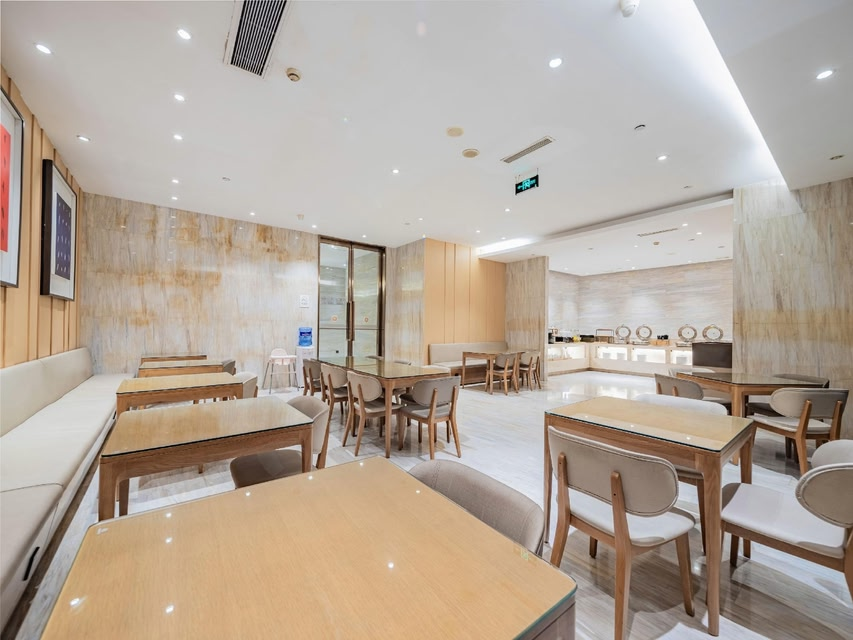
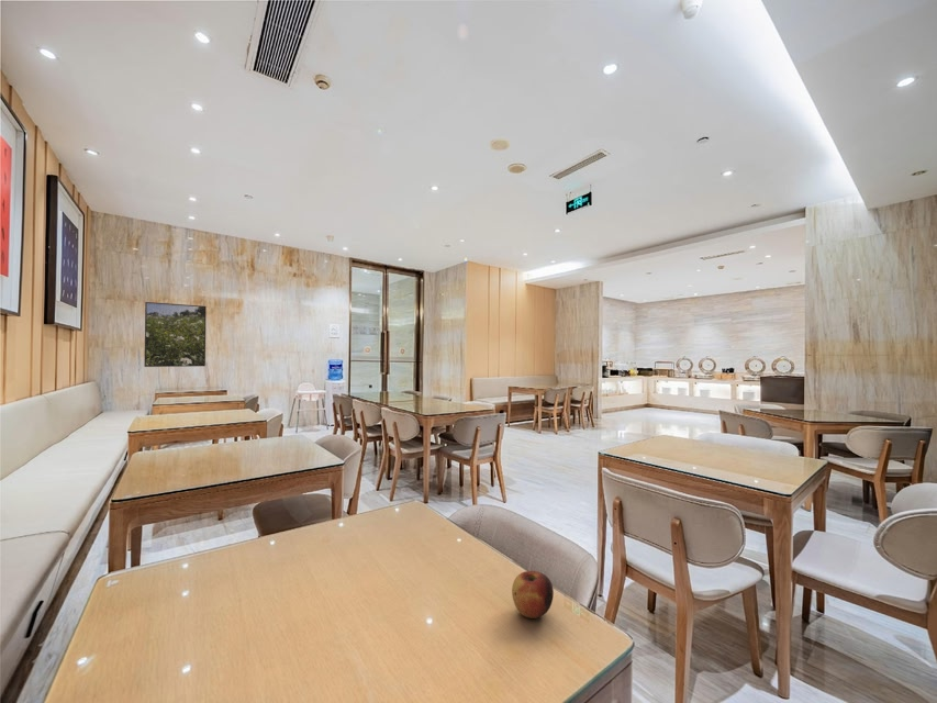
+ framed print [143,301,208,368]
+ apple [511,570,555,620]
